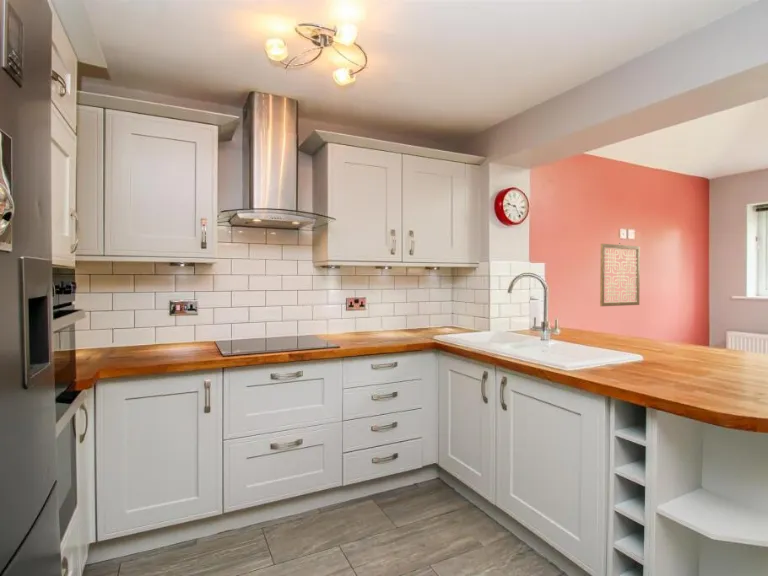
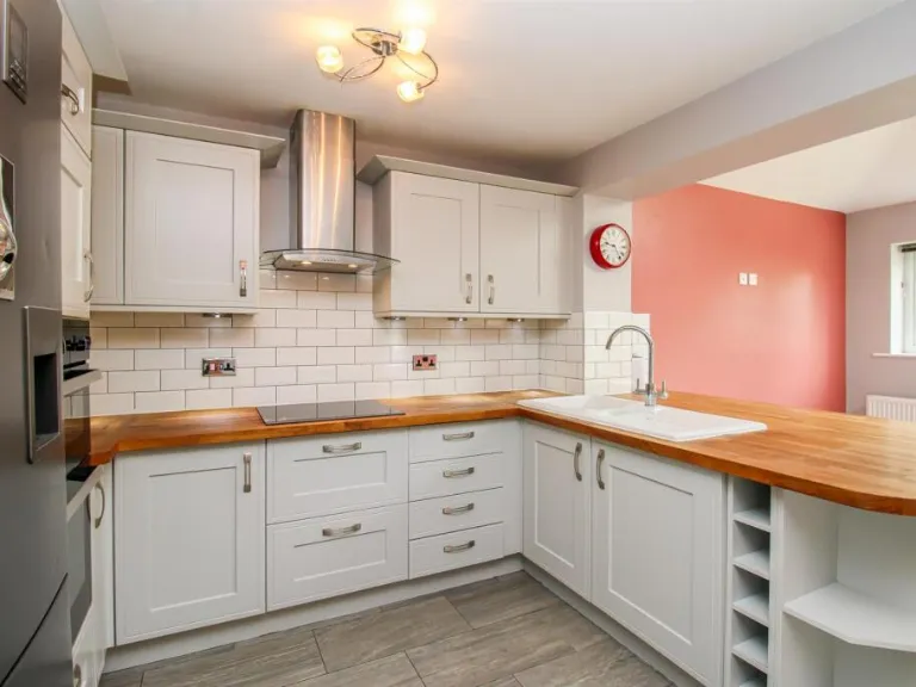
- wall art [599,242,641,307]
